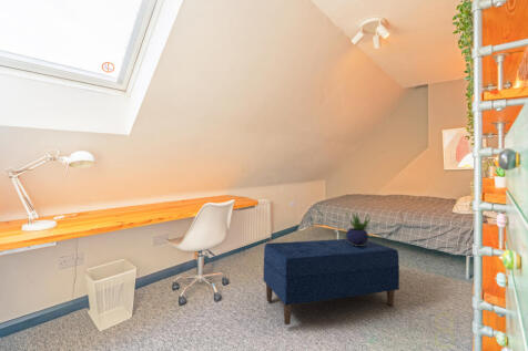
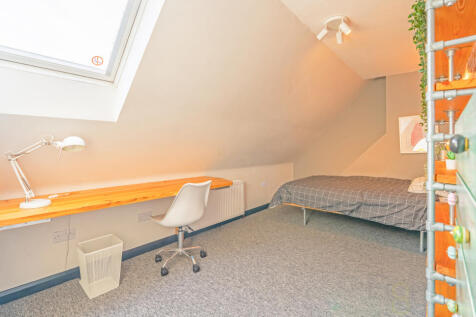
- potted plant [344,210,373,246]
- bench [262,238,400,326]
